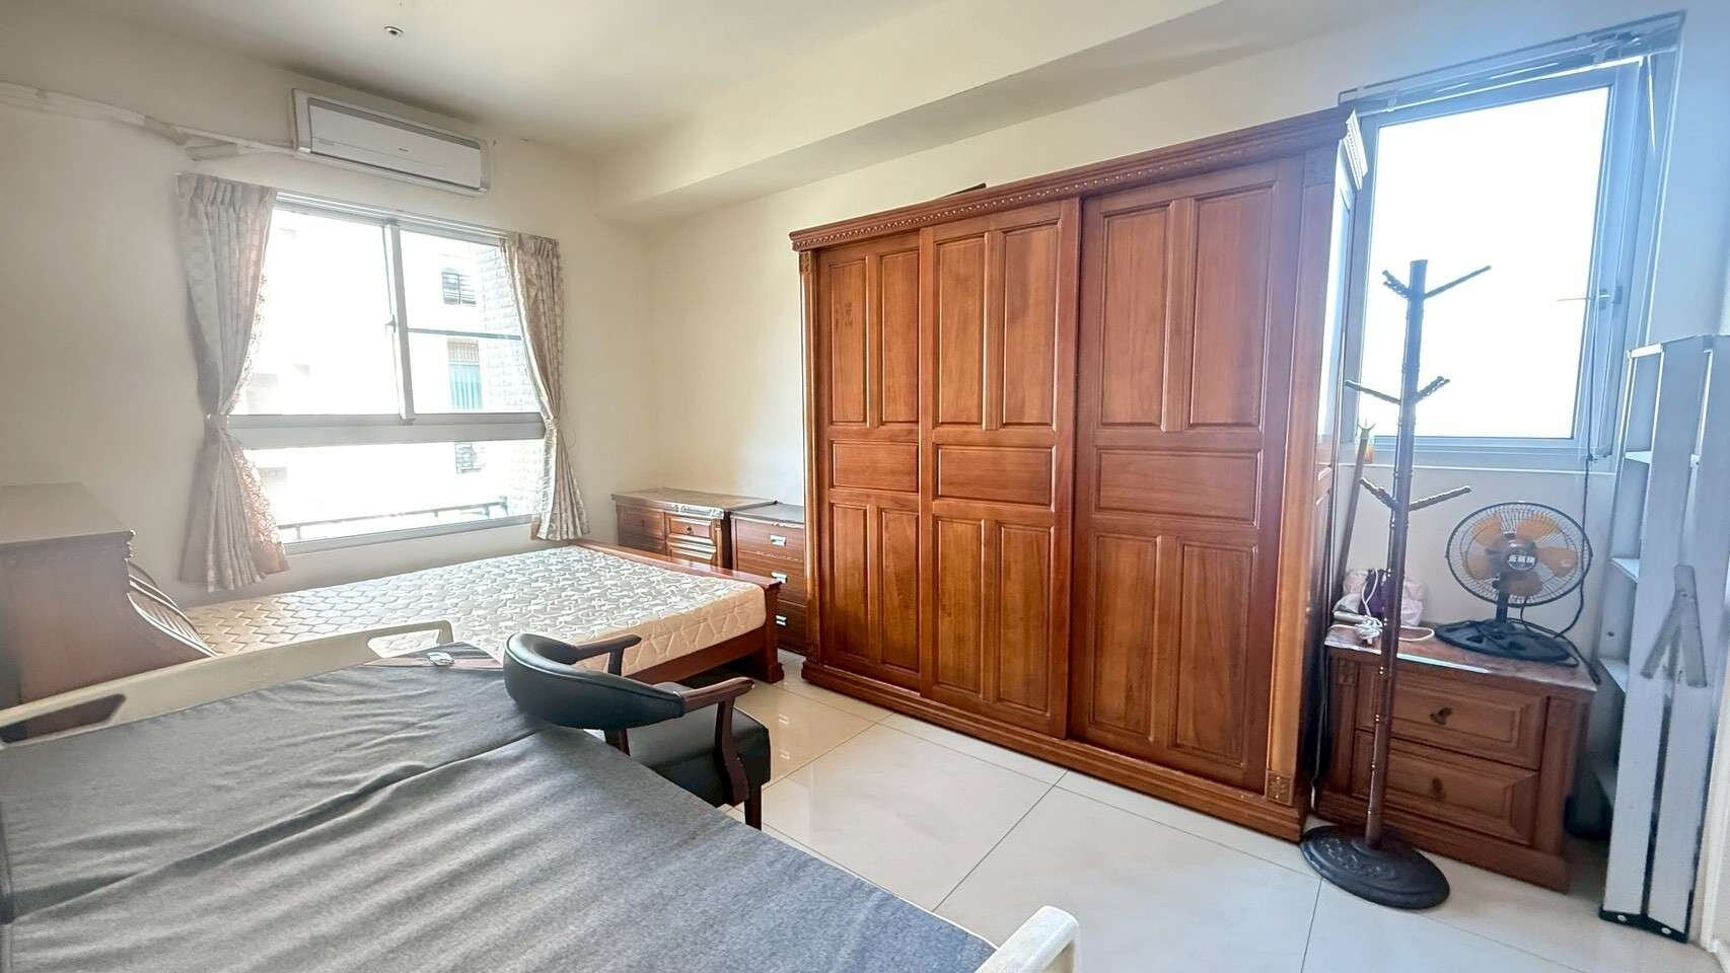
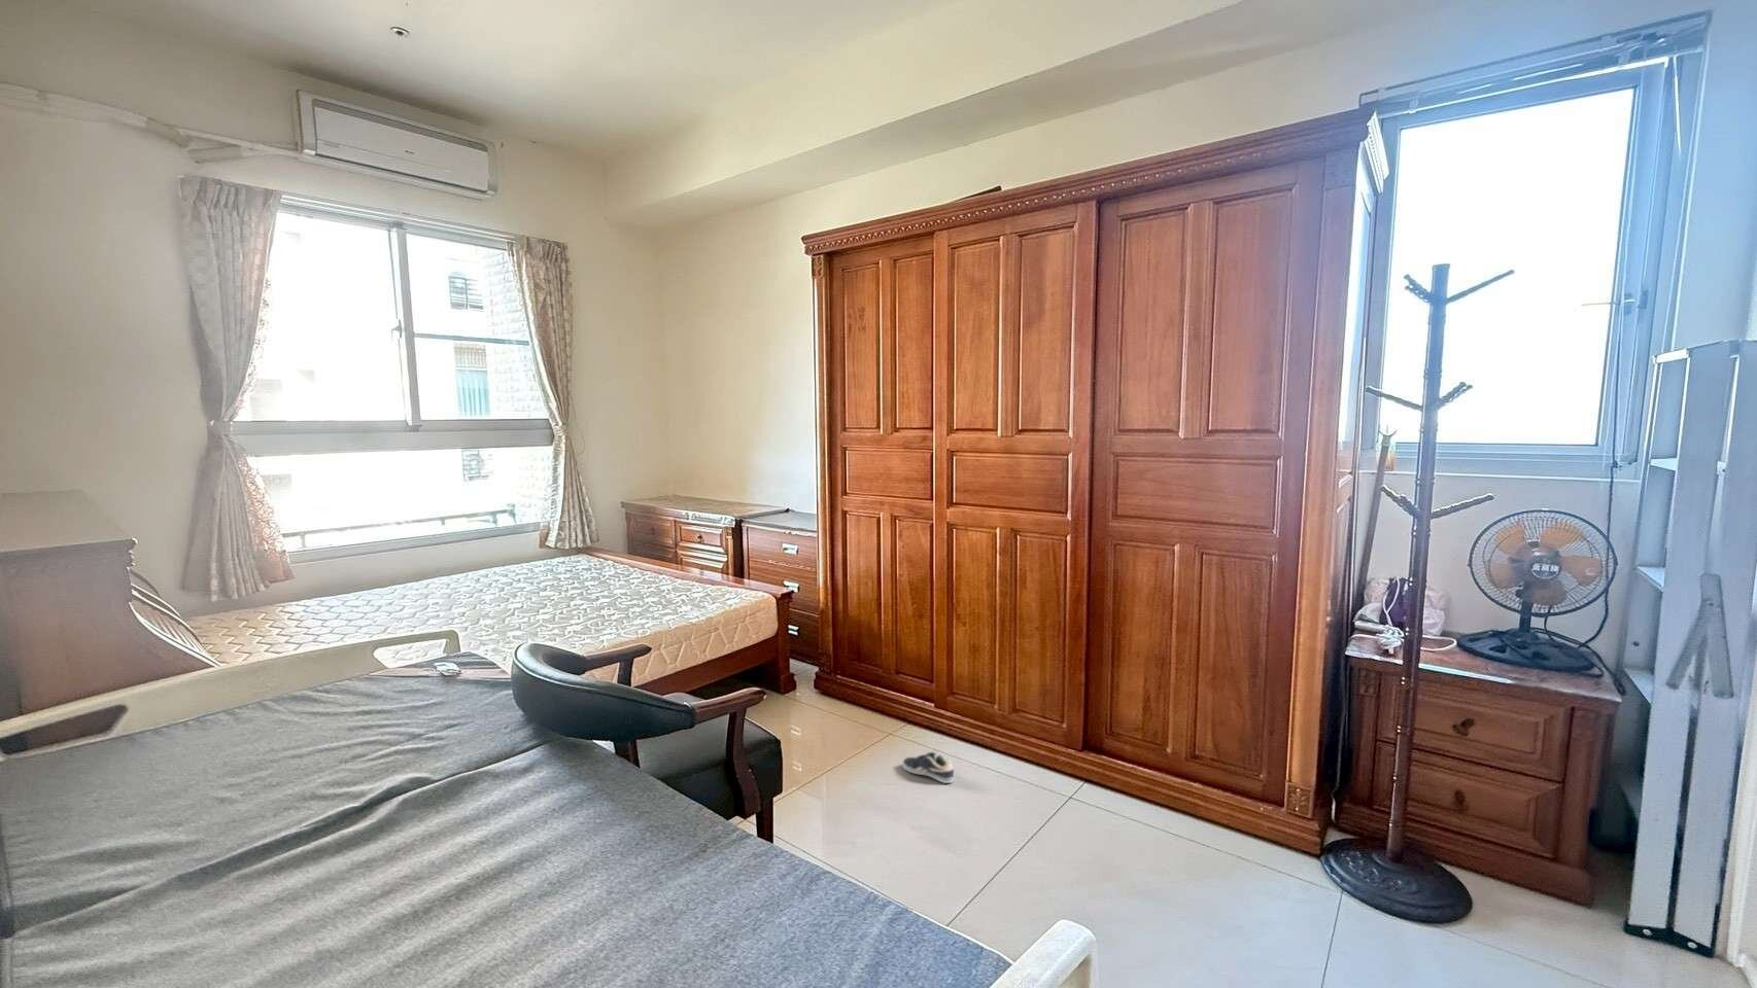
+ sneaker [901,752,955,784]
